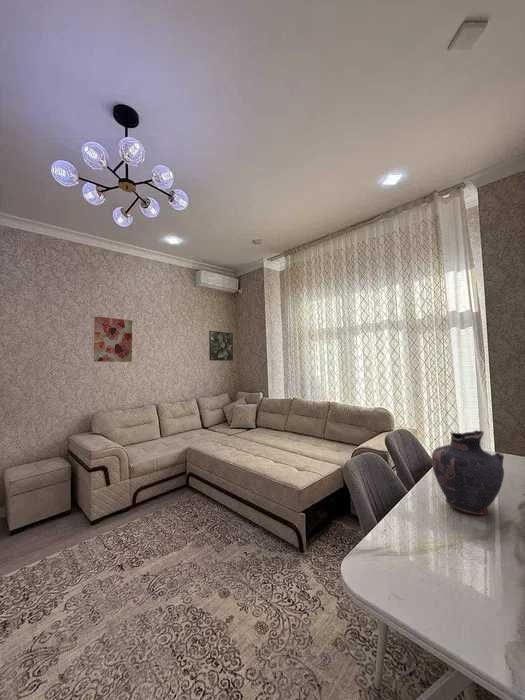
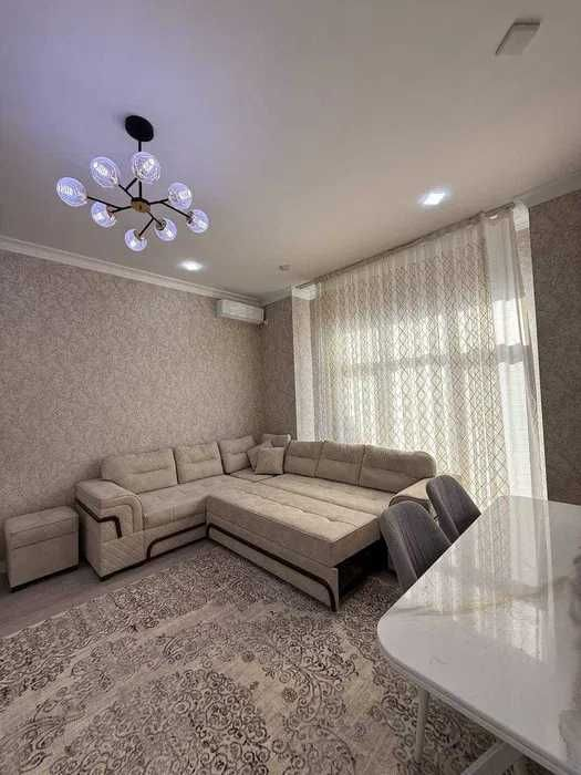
- wall art [93,315,133,363]
- vase [431,429,505,515]
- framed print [208,330,234,362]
